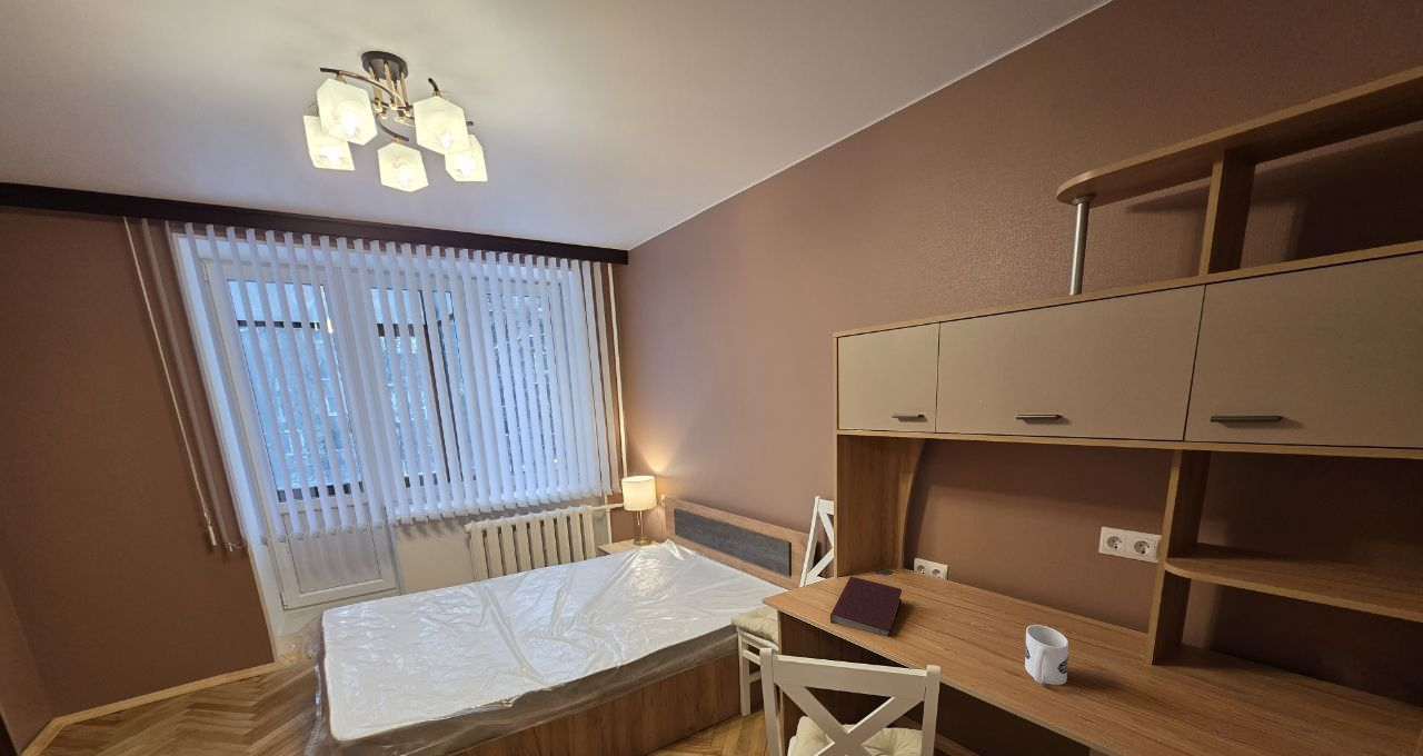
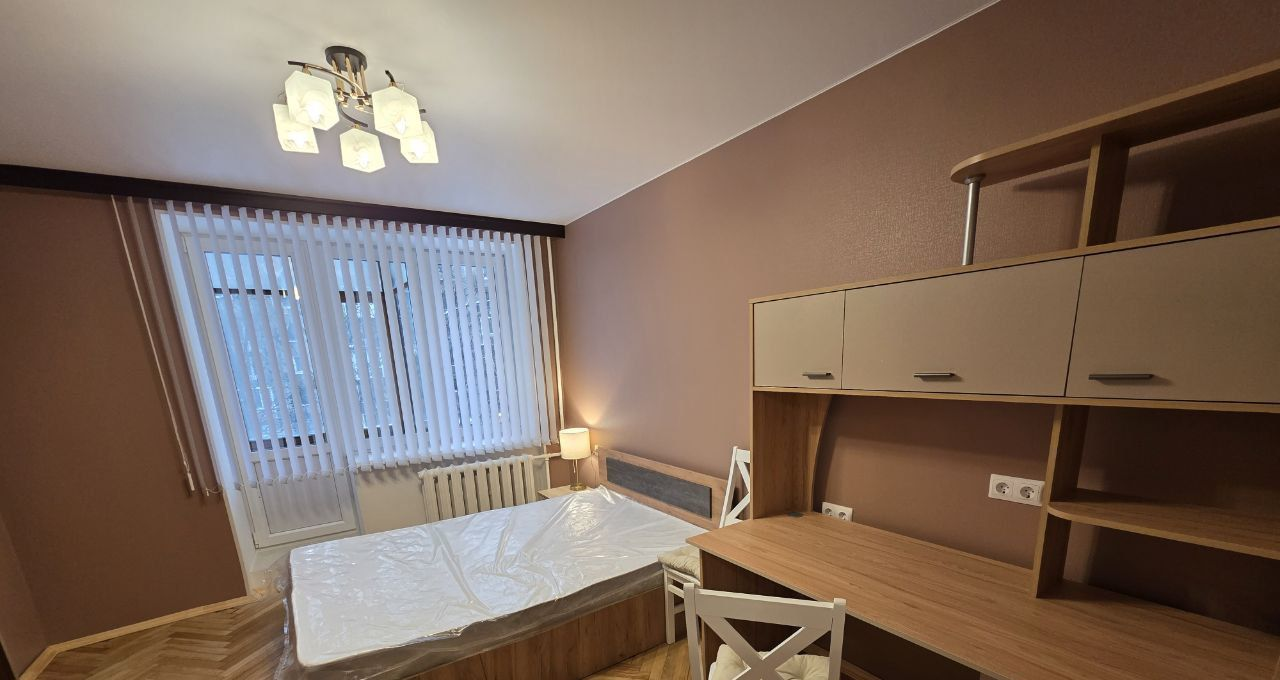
- book [829,576,903,636]
- mug [1024,624,1069,686]
